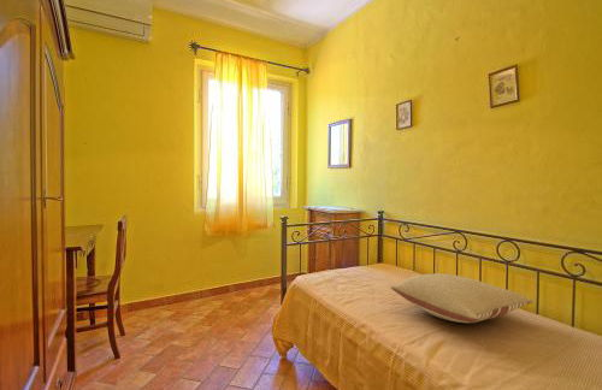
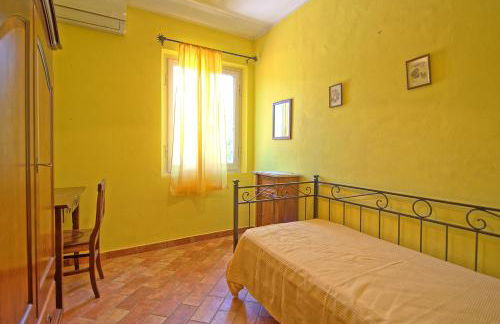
- pillow [390,272,533,324]
